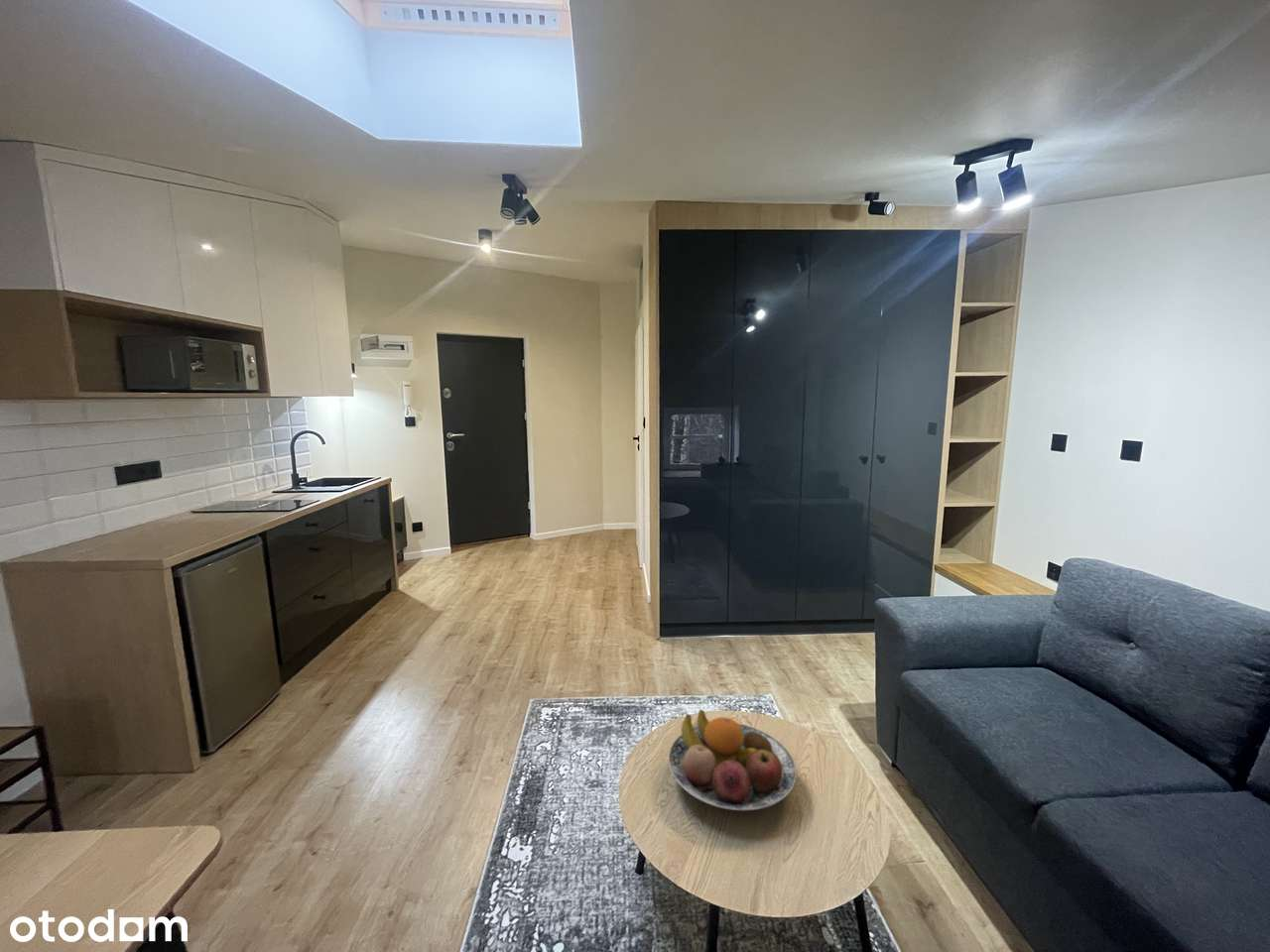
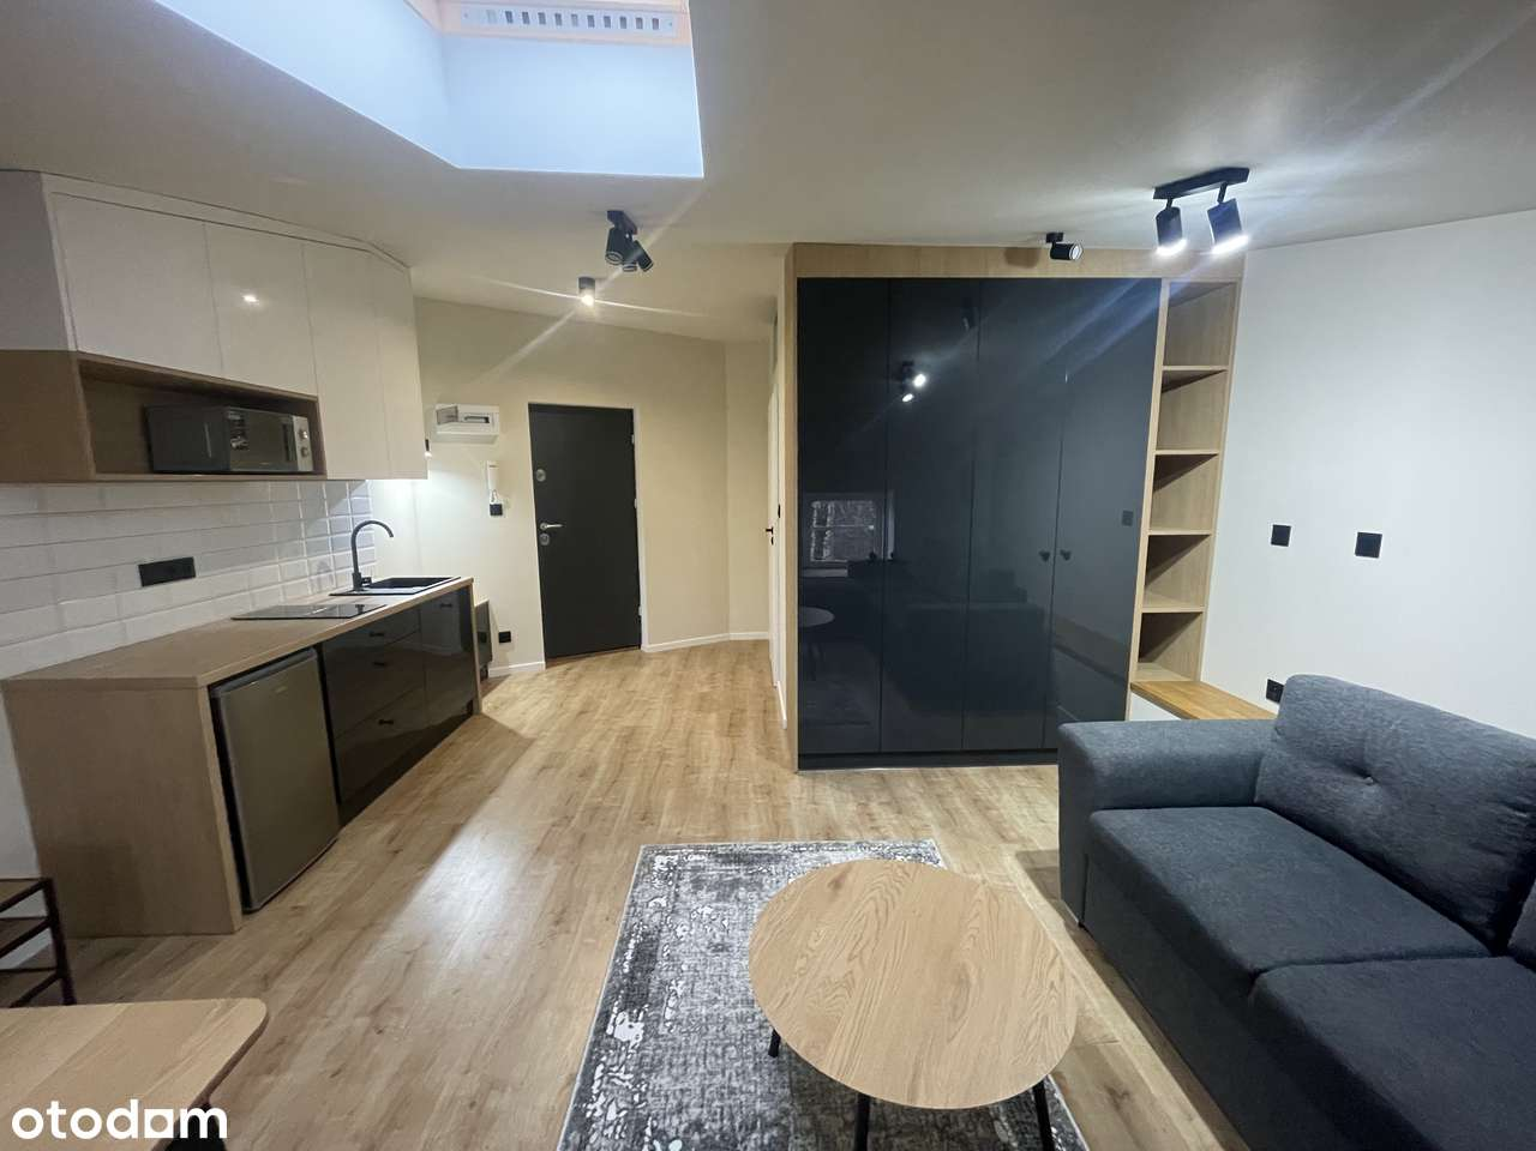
- fruit bowl [668,709,798,811]
